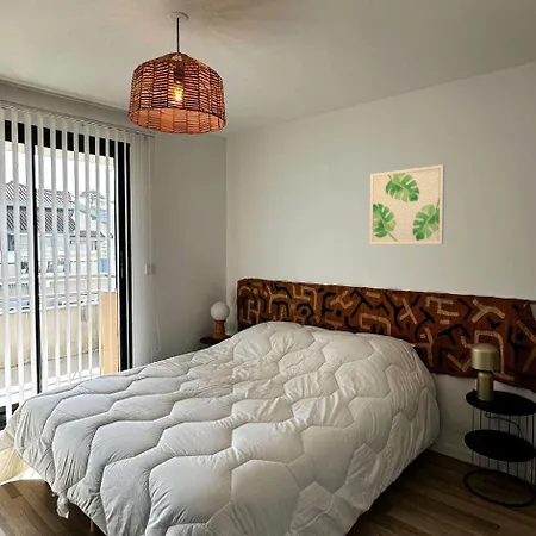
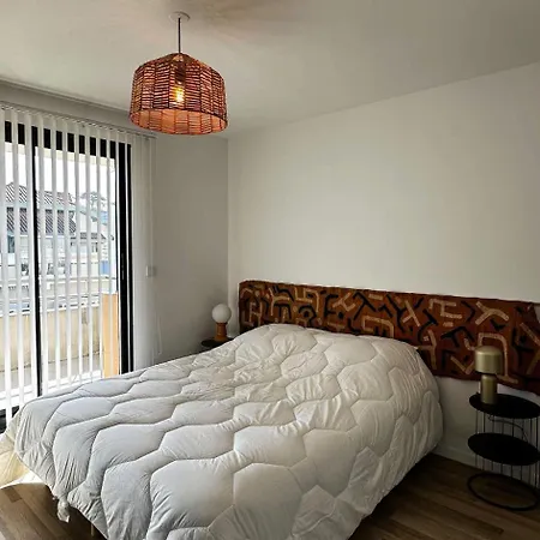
- wall art [368,163,447,245]
